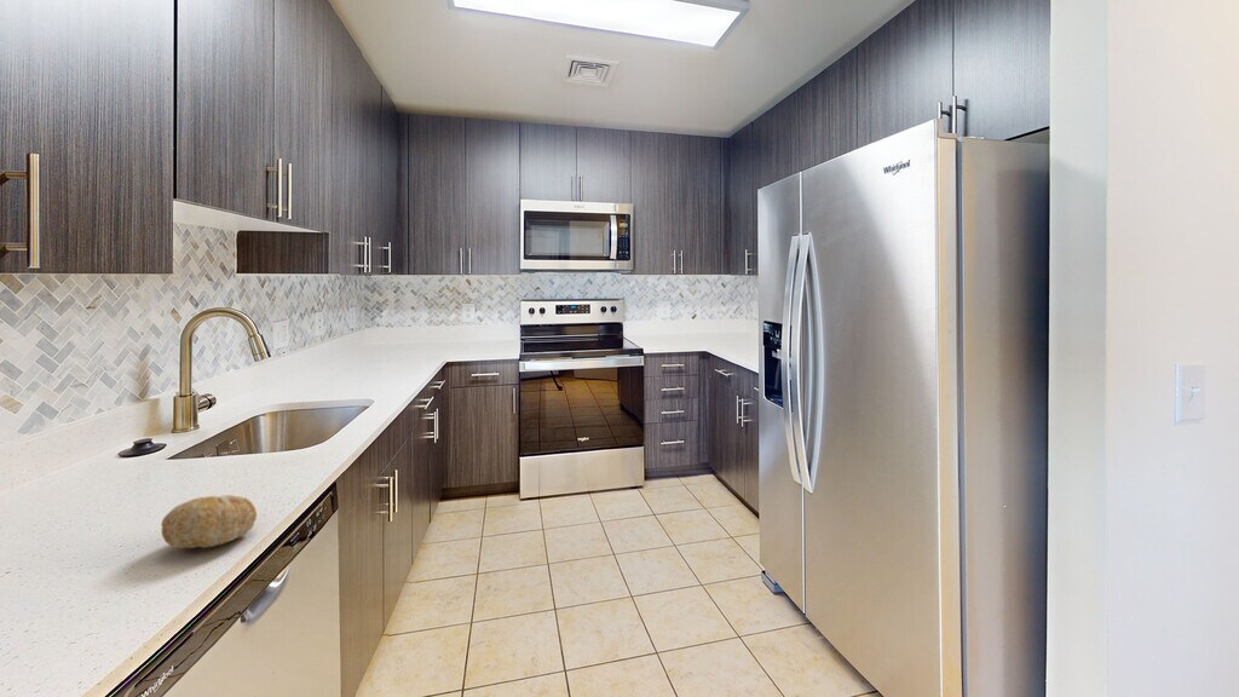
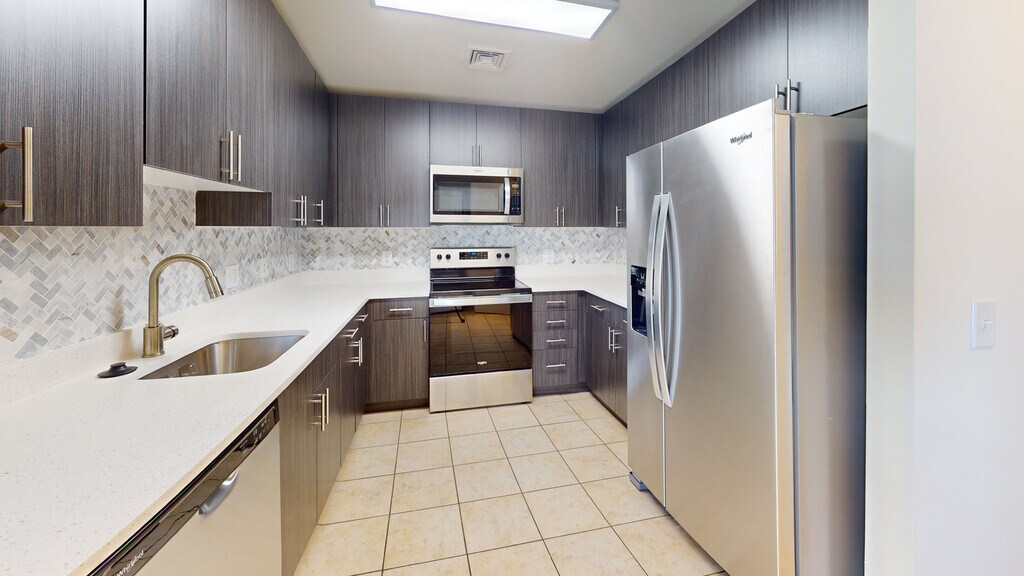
- fruit [160,494,258,549]
